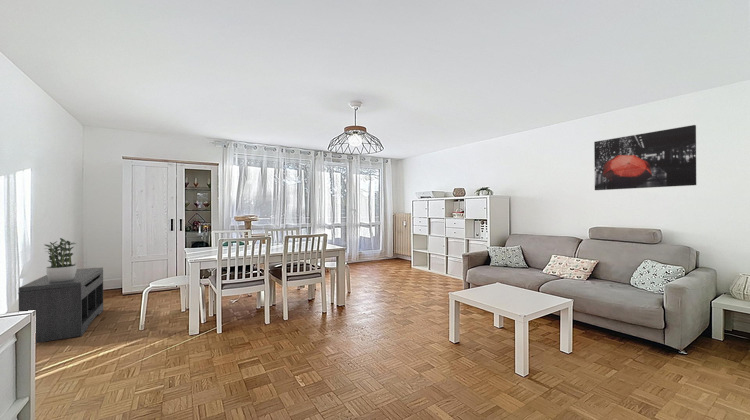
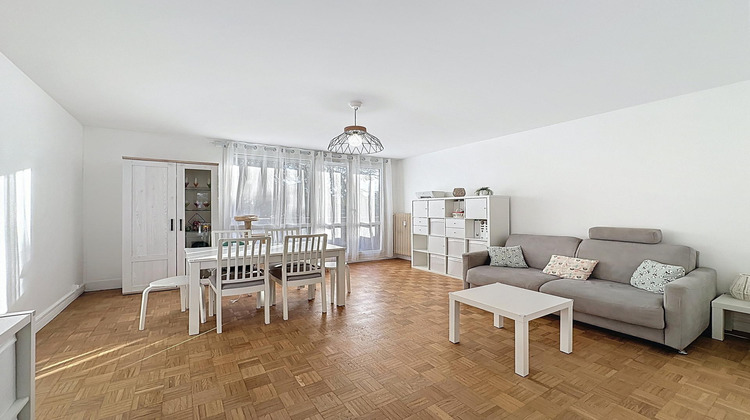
- wall art [593,124,697,191]
- potted plant [44,237,78,282]
- bench [17,266,104,344]
